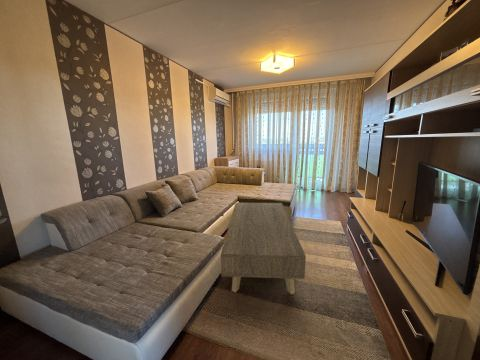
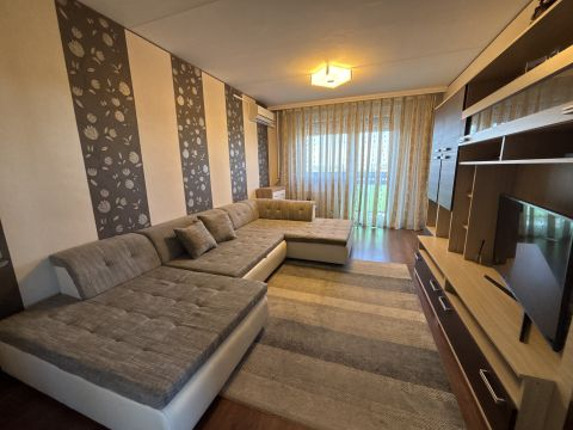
- coffee table [220,202,307,295]
